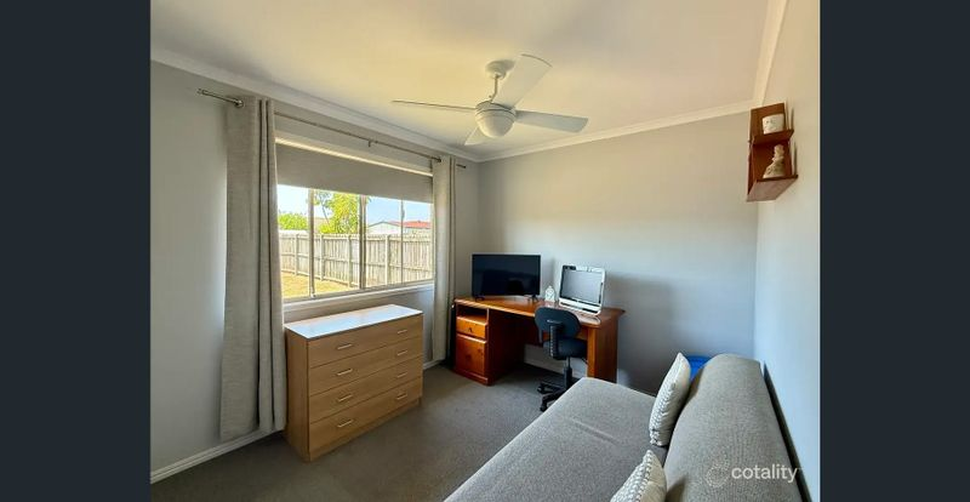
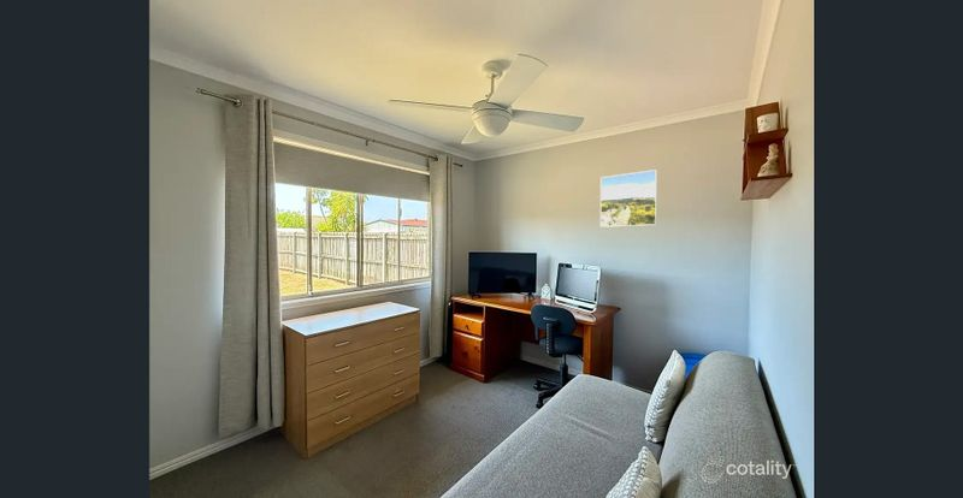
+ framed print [599,168,658,229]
